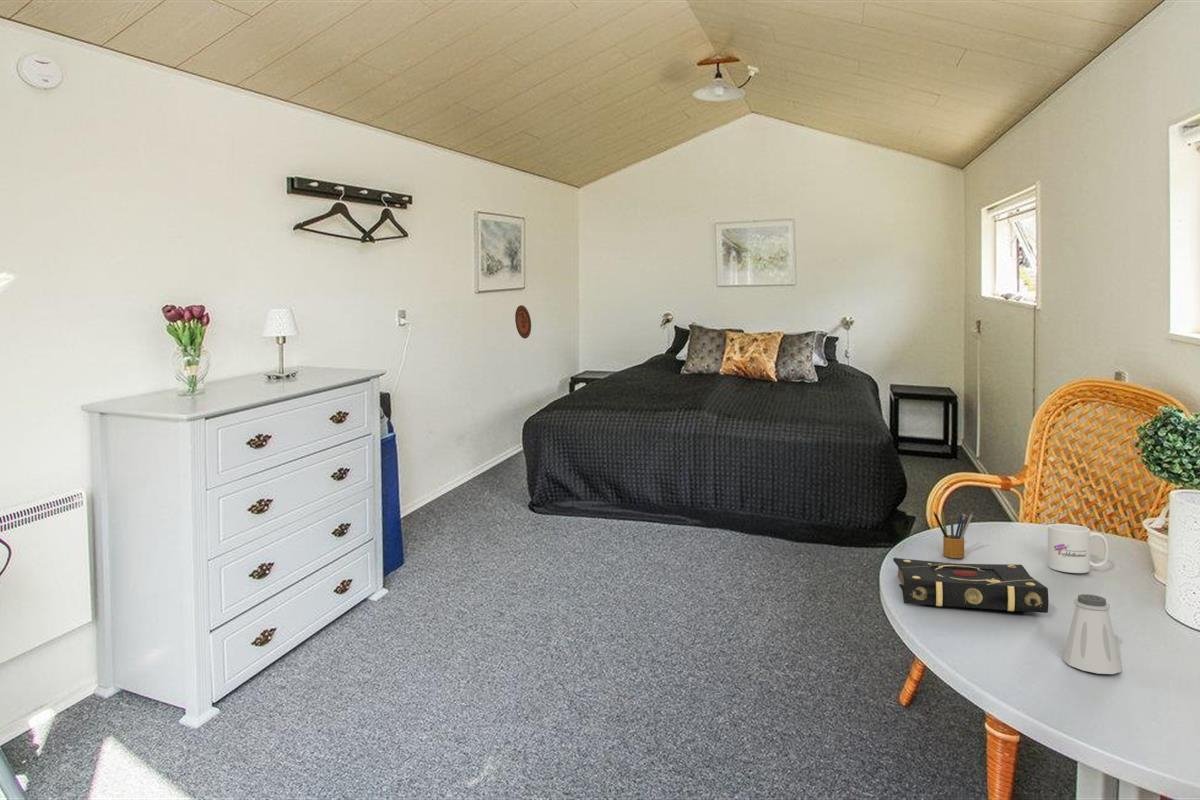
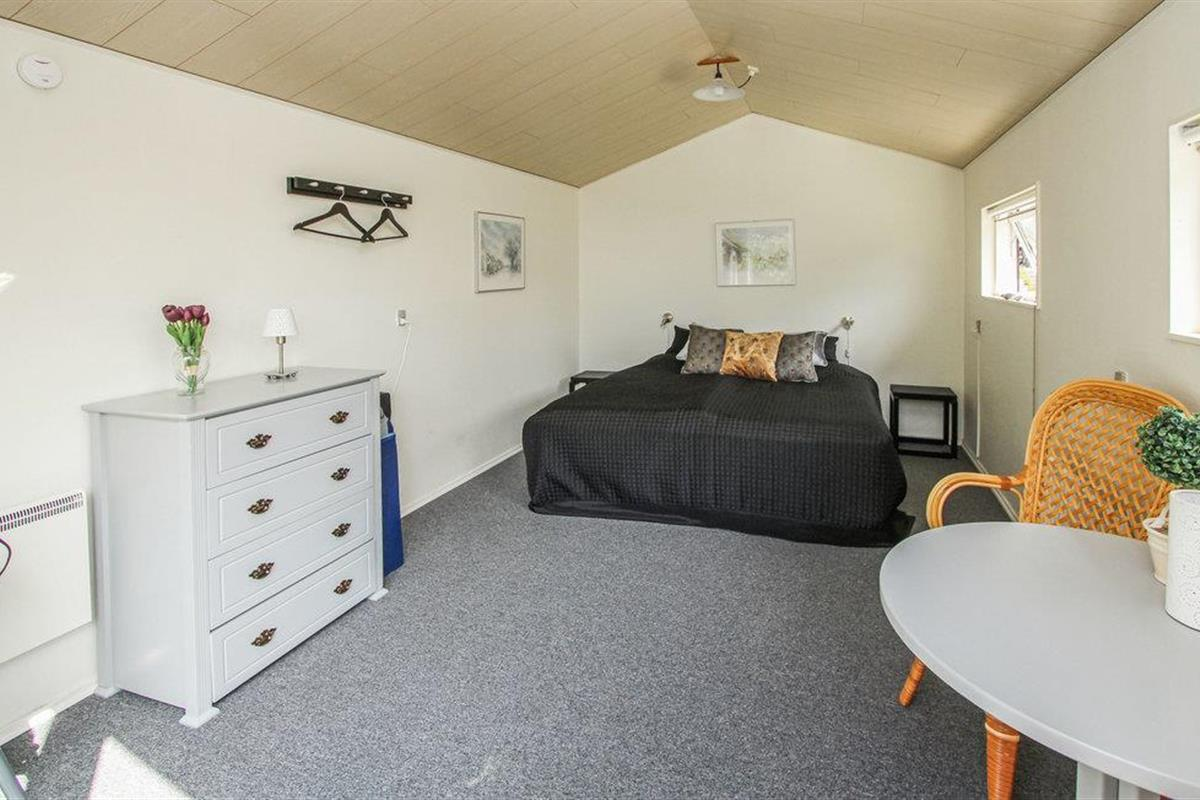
- pencil box [932,509,974,559]
- book [892,557,1050,614]
- decorative plate [514,304,532,340]
- saltshaker [1062,593,1122,675]
- mug [1047,523,1109,574]
